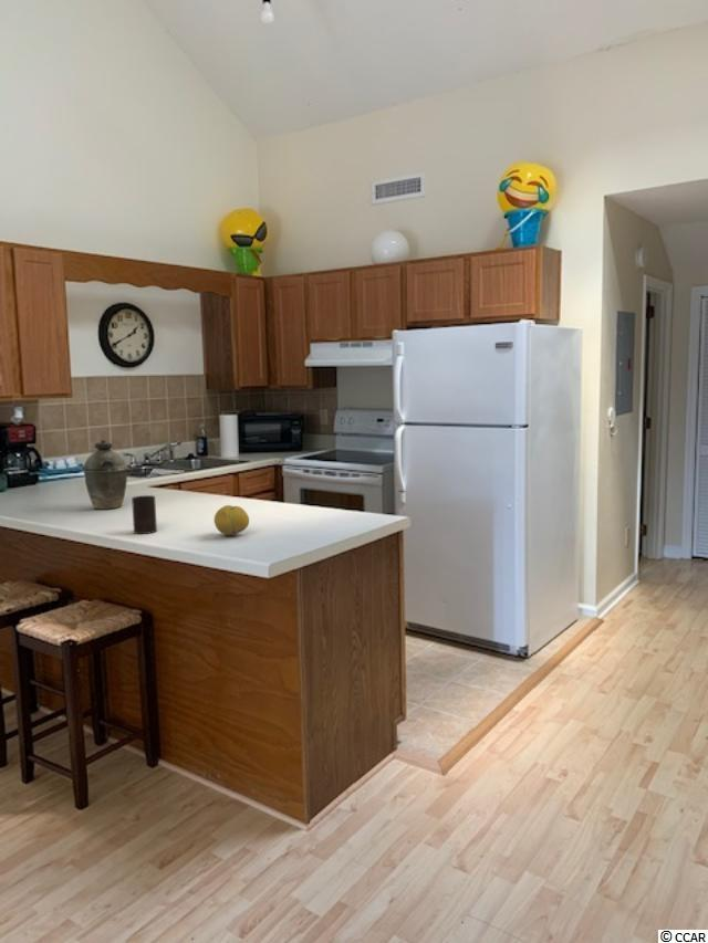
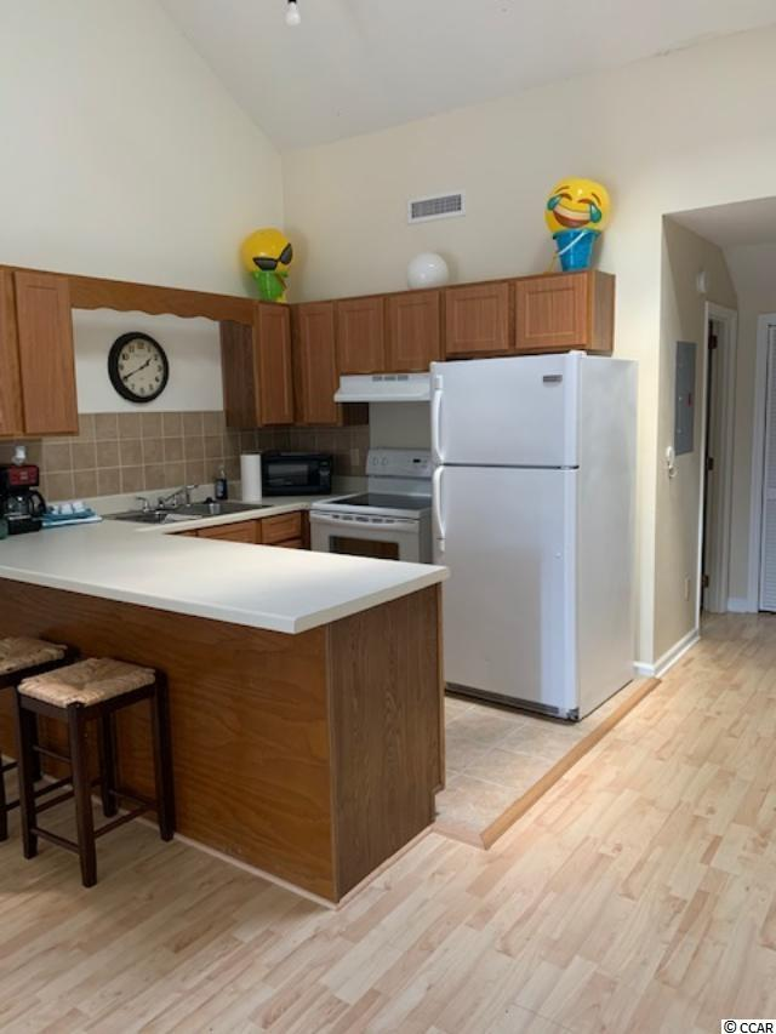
- cup [131,494,158,535]
- kettle [81,438,129,511]
- fruit [214,504,250,536]
